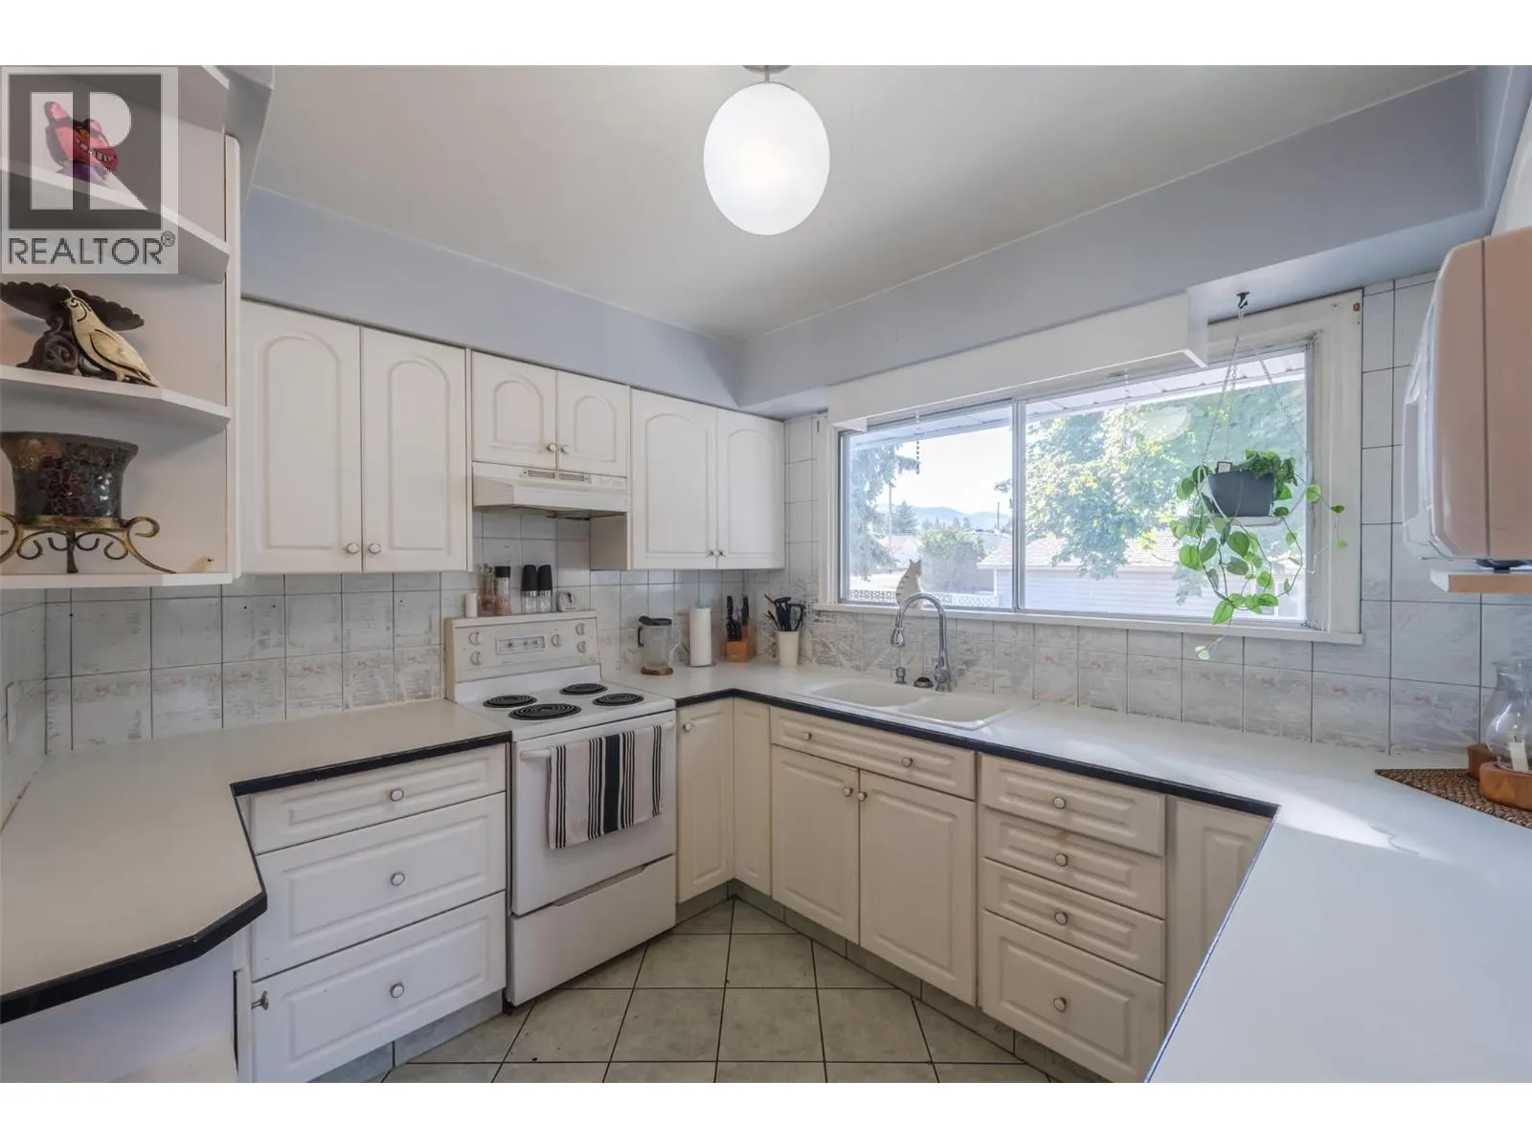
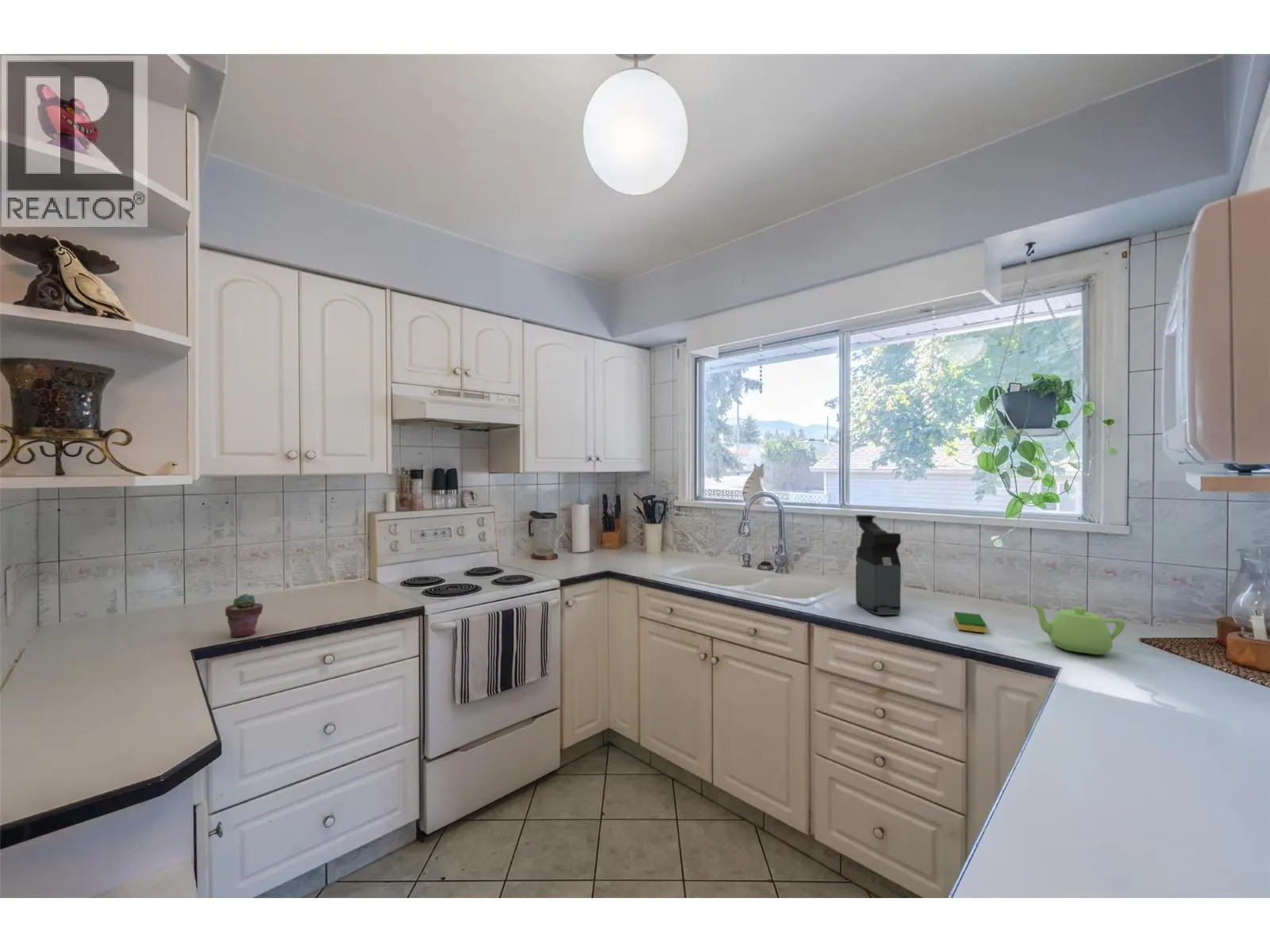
+ teapot [1029,603,1126,655]
+ dish sponge [953,611,987,634]
+ potted succulent [224,593,264,638]
+ coffee maker [854,514,902,616]
